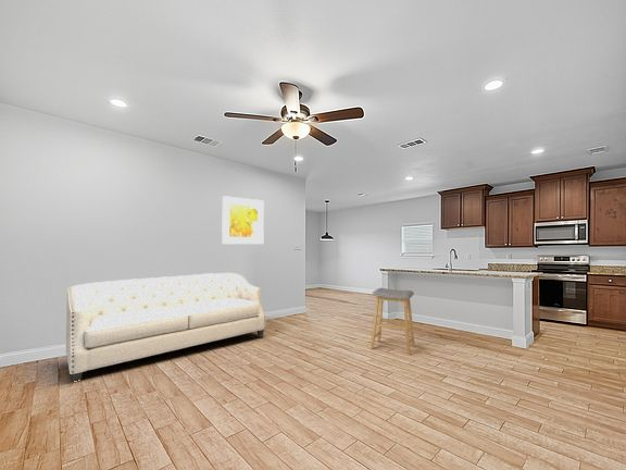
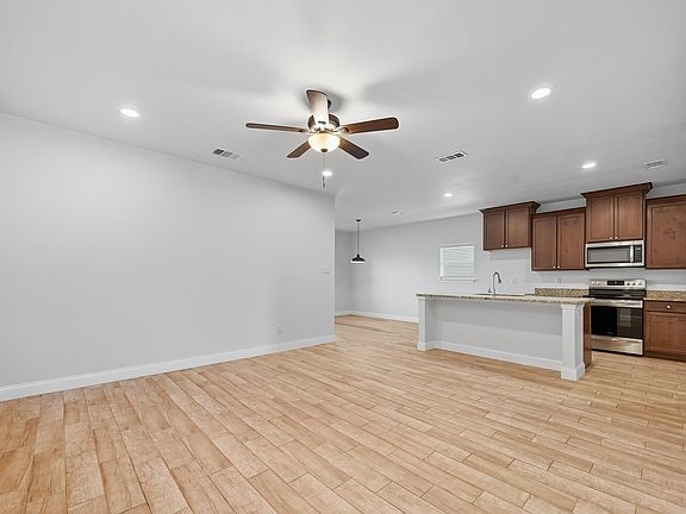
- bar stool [370,287,416,356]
- sofa [65,272,267,383]
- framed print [221,195,265,245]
